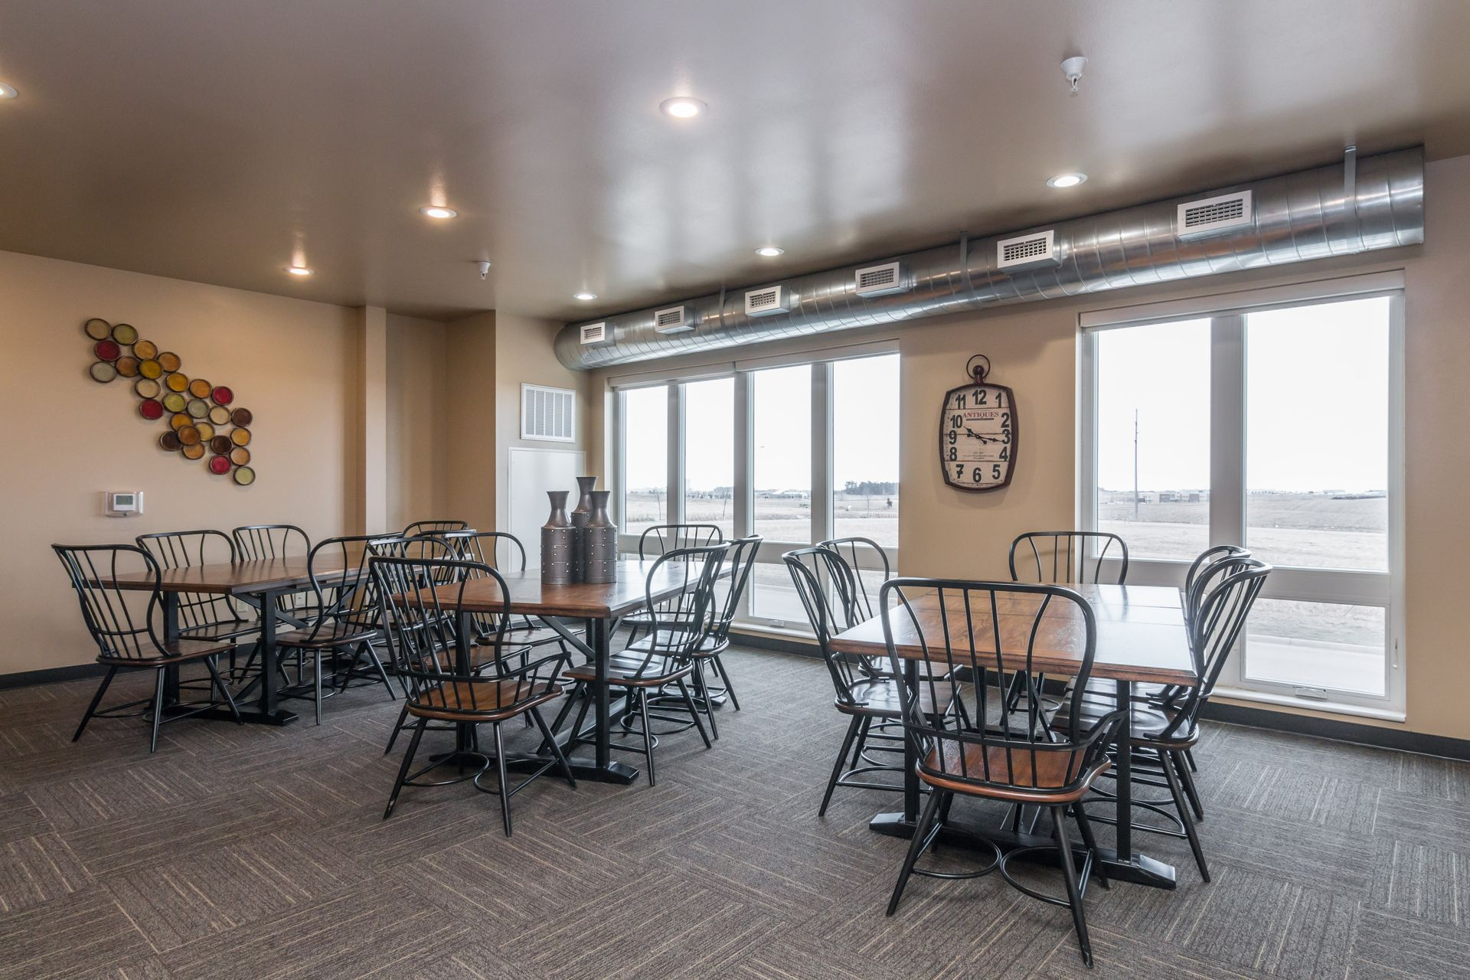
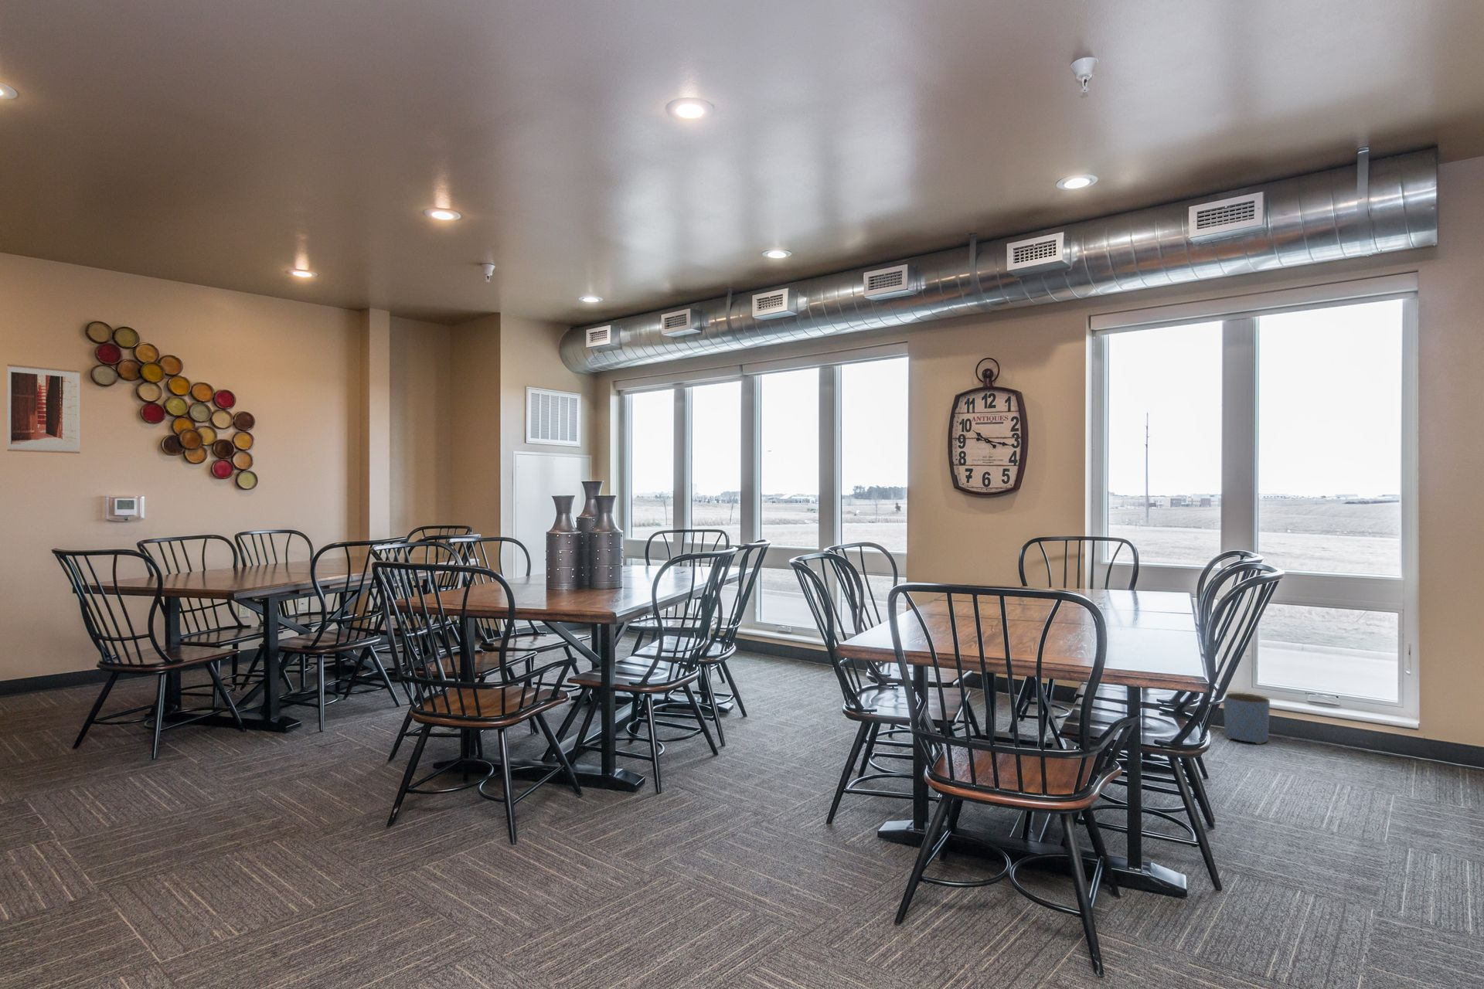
+ planter [1222,692,1271,745]
+ wall art [7,363,81,455]
